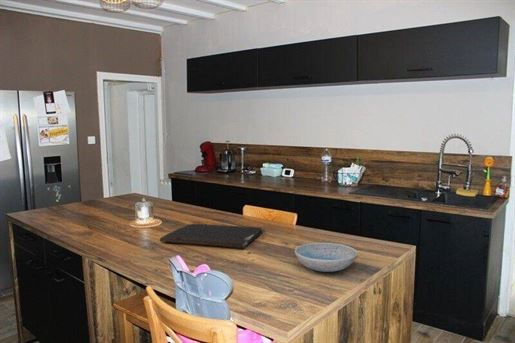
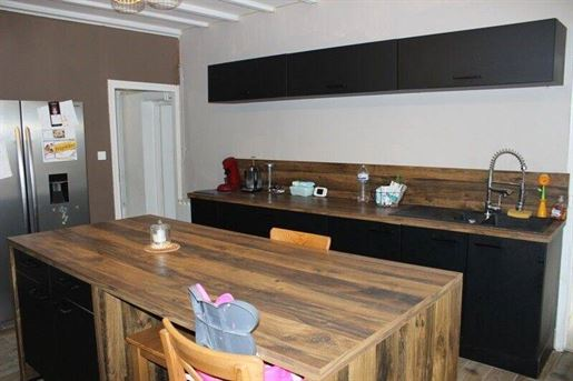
- dish [294,242,358,273]
- cutting board [159,223,266,249]
